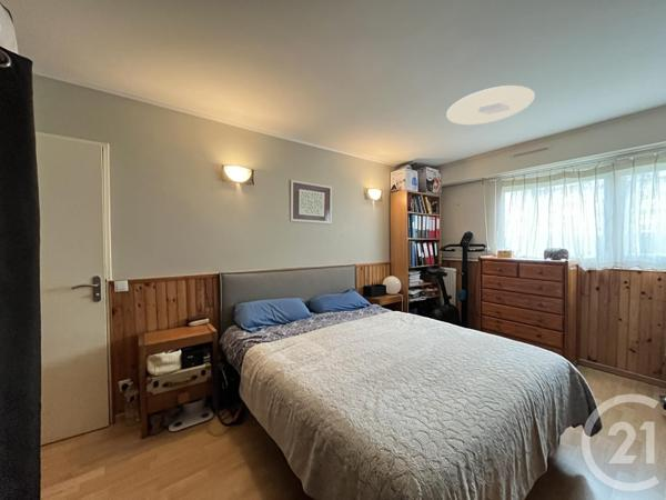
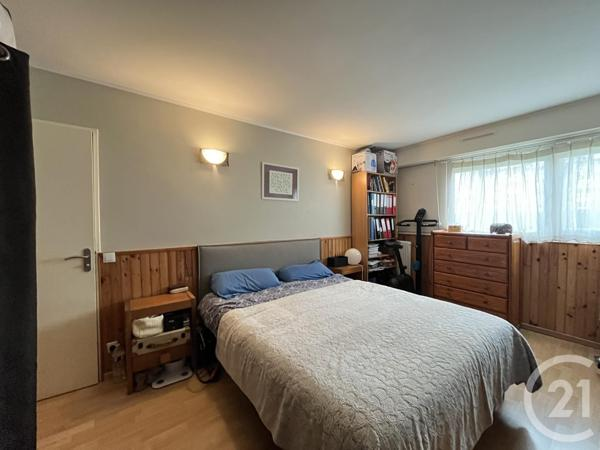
- ceiling light [445,84,536,126]
